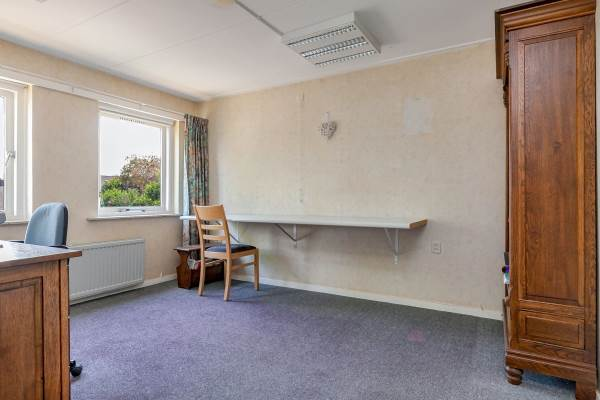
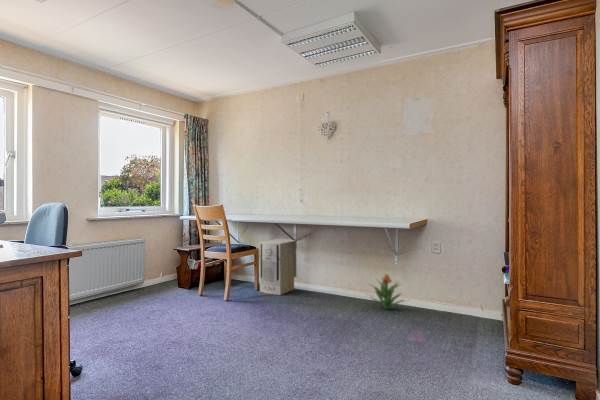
+ air purifier [259,238,297,296]
+ decorative plant [364,273,409,311]
